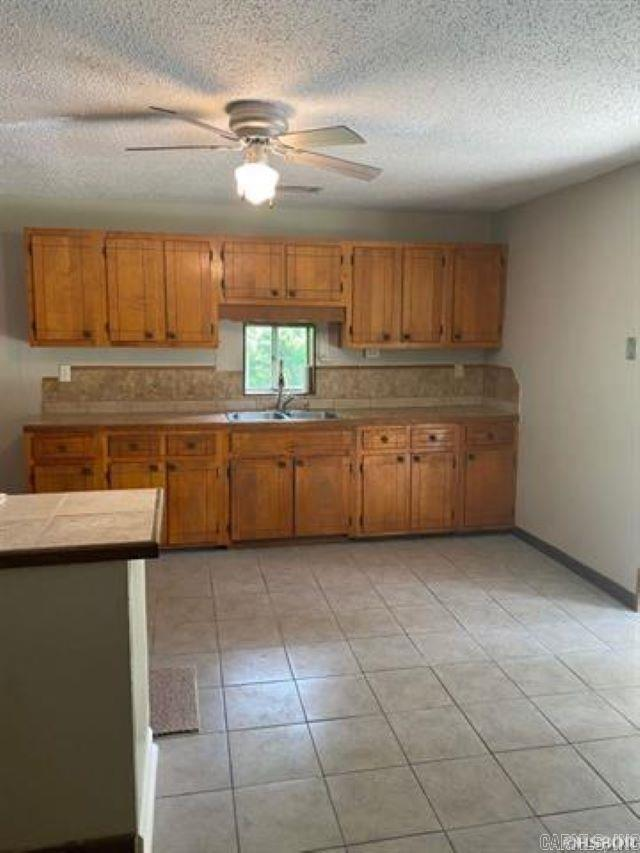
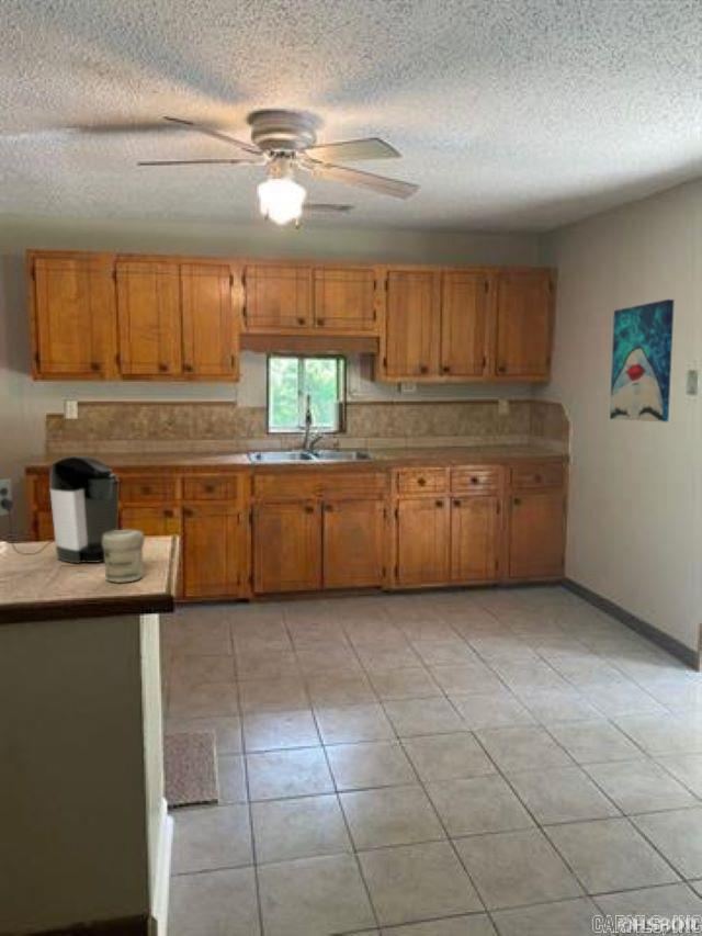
+ jar [102,529,146,584]
+ wall art [609,298,676,422]
+ coffee maker [0,454,120,564]
